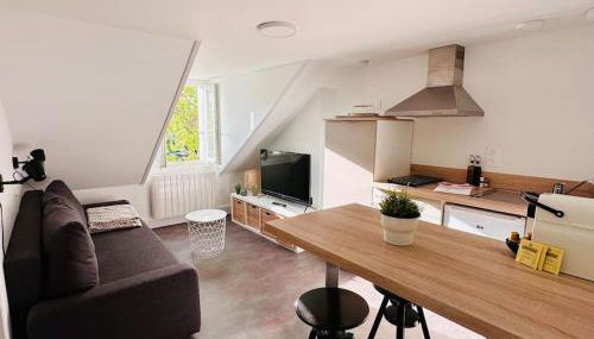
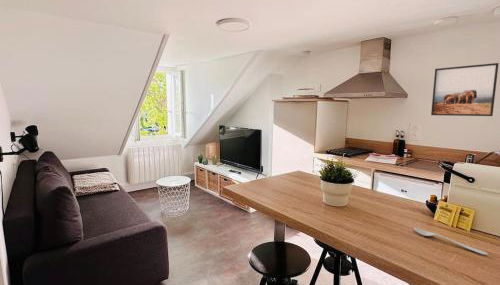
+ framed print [430,62,500,117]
+ spoon [413,227,489,256]
